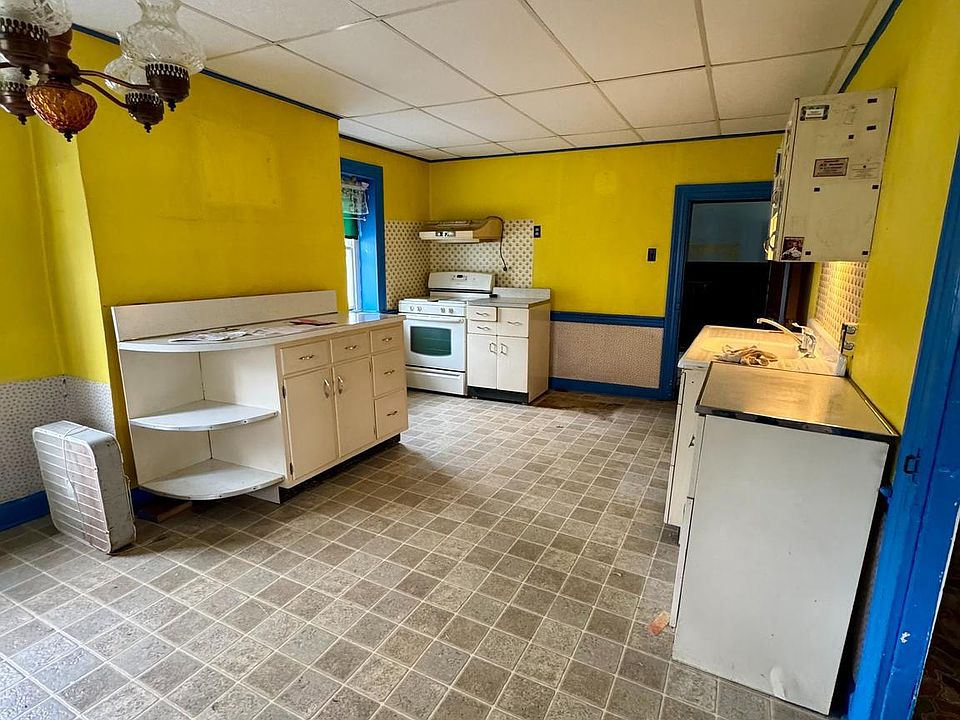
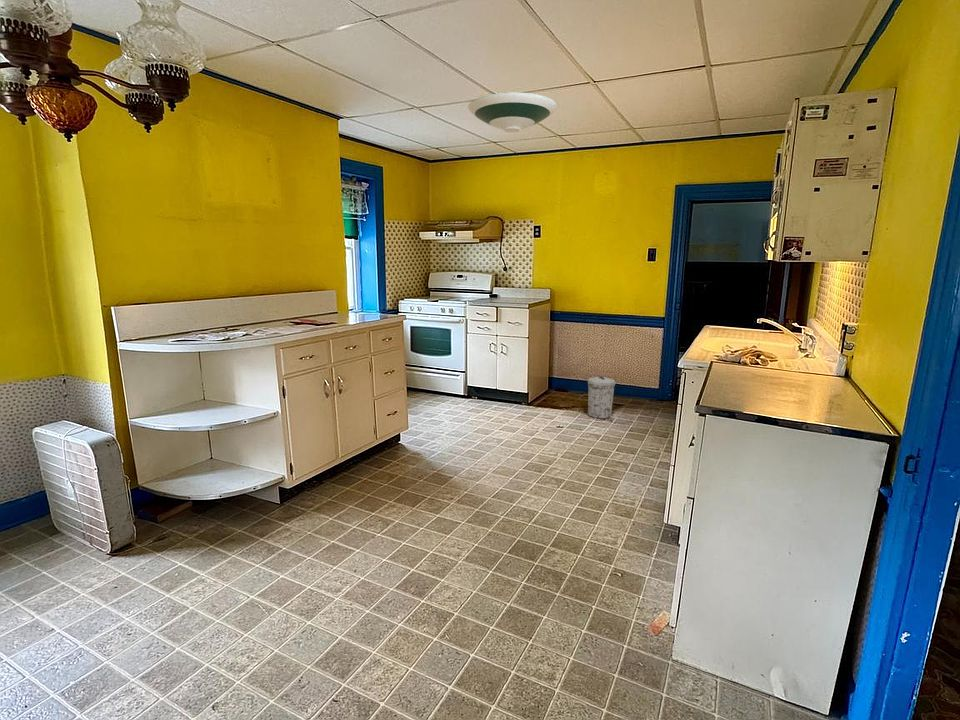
+ trash can [587,375,616,420]
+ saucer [467,92,558,134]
